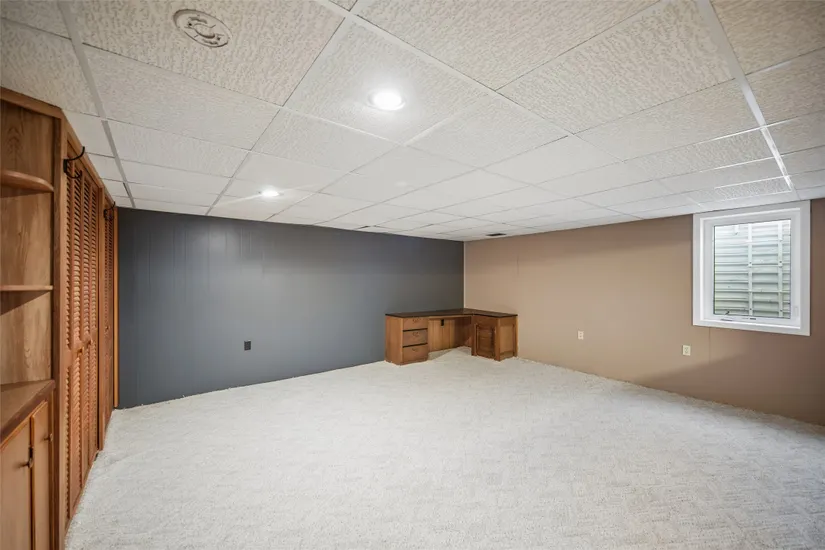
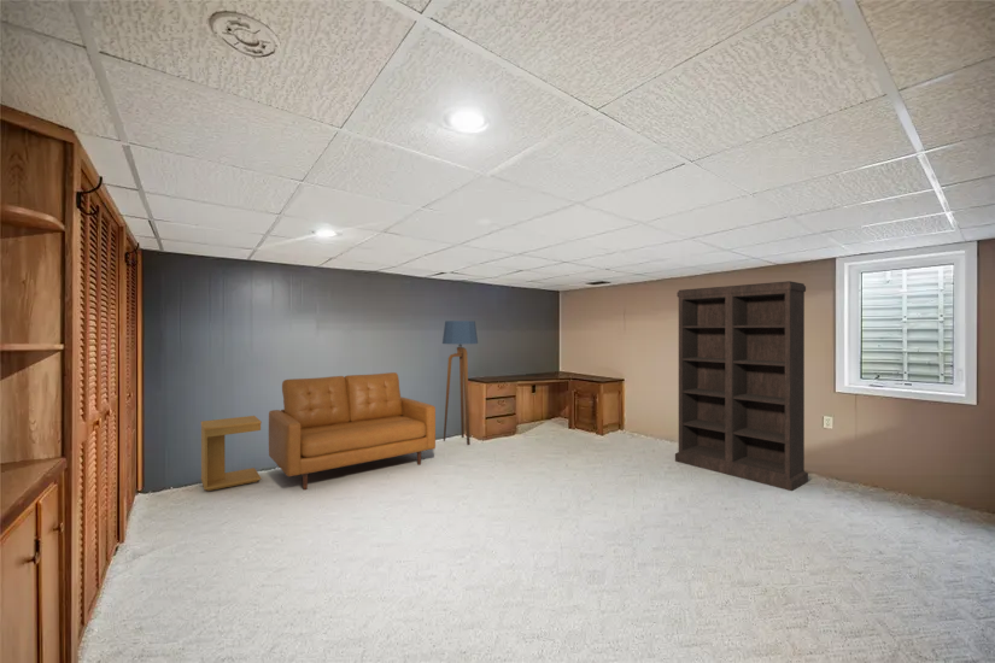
+ sofa [268,371,437,491]
+ side table [200,415,263,492]
+ floor lamp [441,319,479,446]
+ bookshelf [674,280,809,492]
